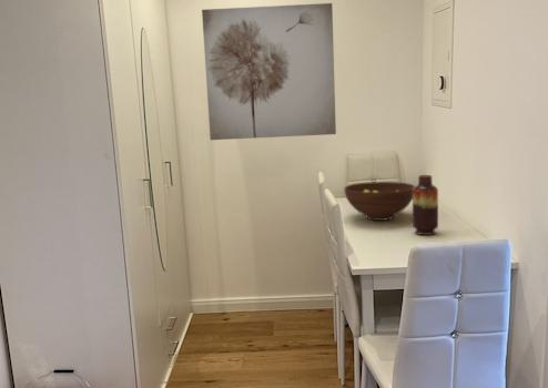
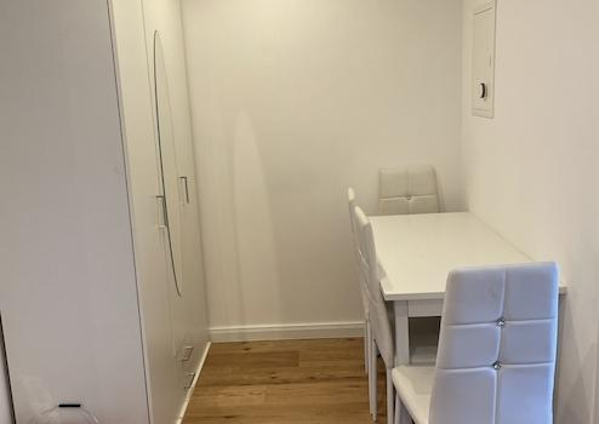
- wall art [201,2,337,141]
- fruit bowl [344,181,416,222]
- vase [412,174,439,236]
